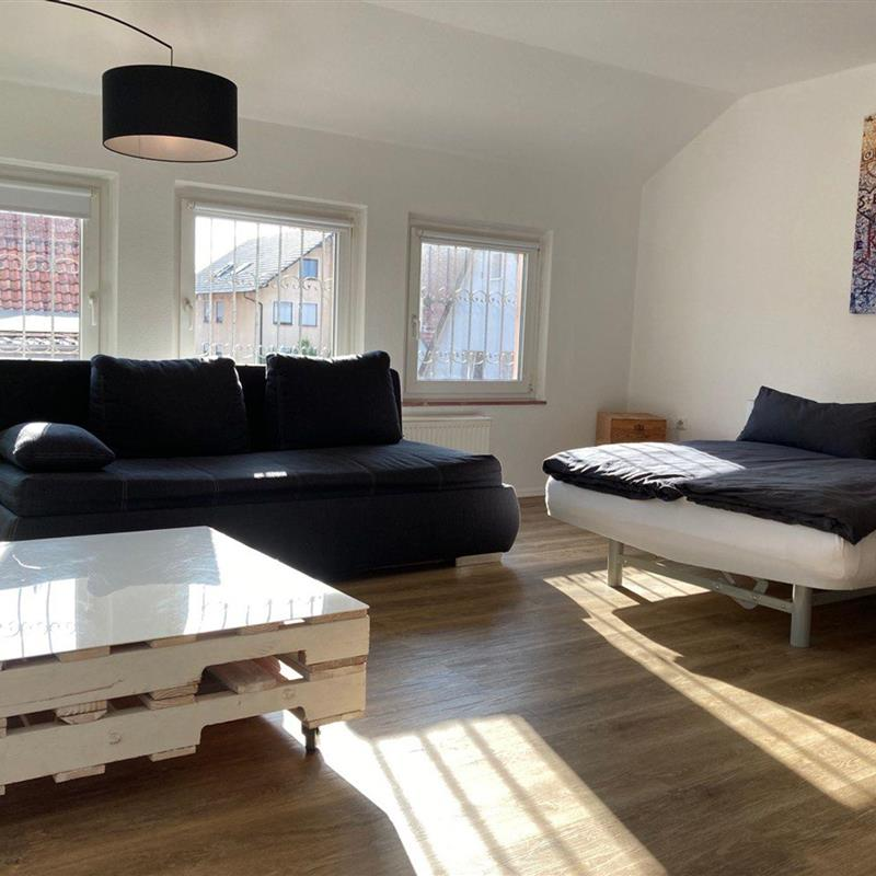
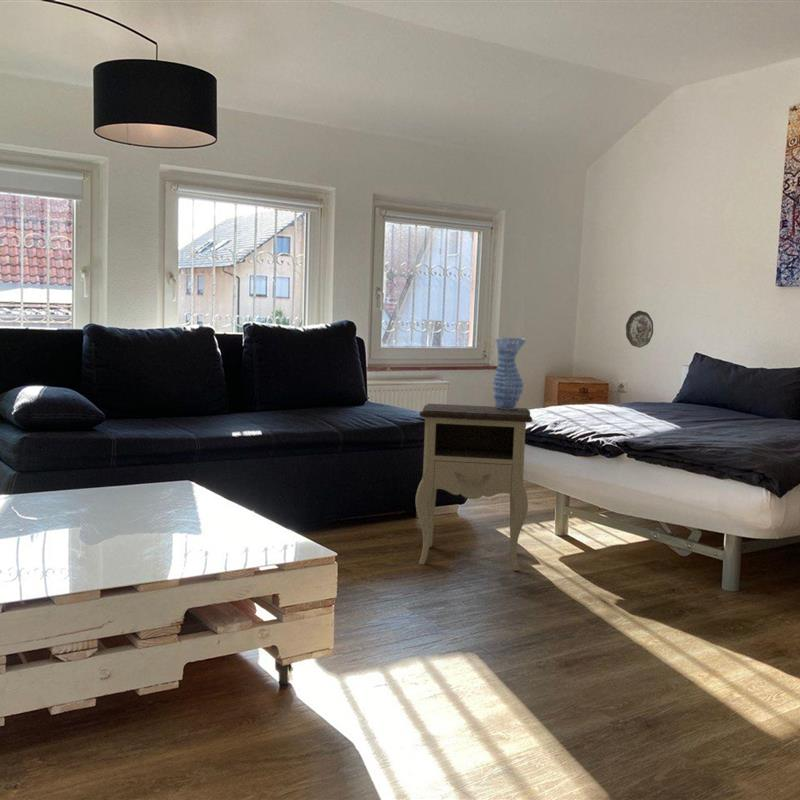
+ decorative plate [625,310,654,349]
+ nightstand [415,403,533,572]
+ vase [492,337,527,410]
